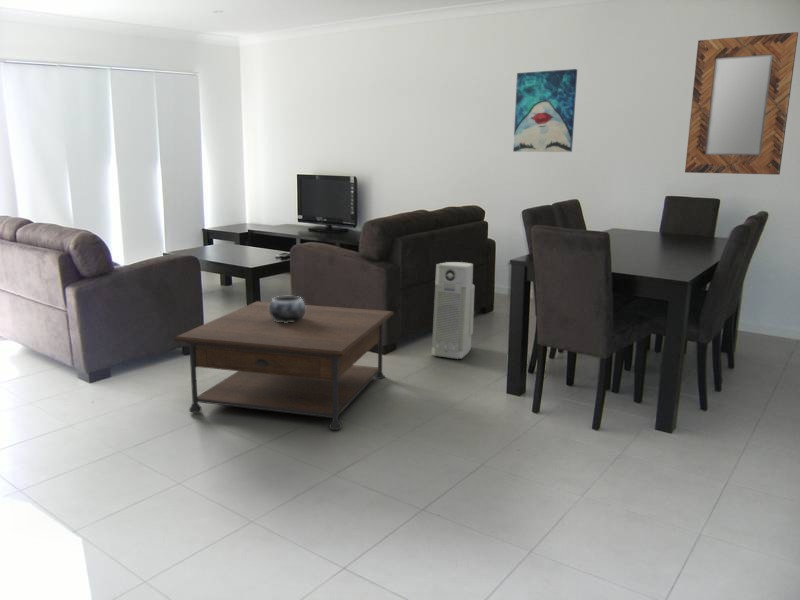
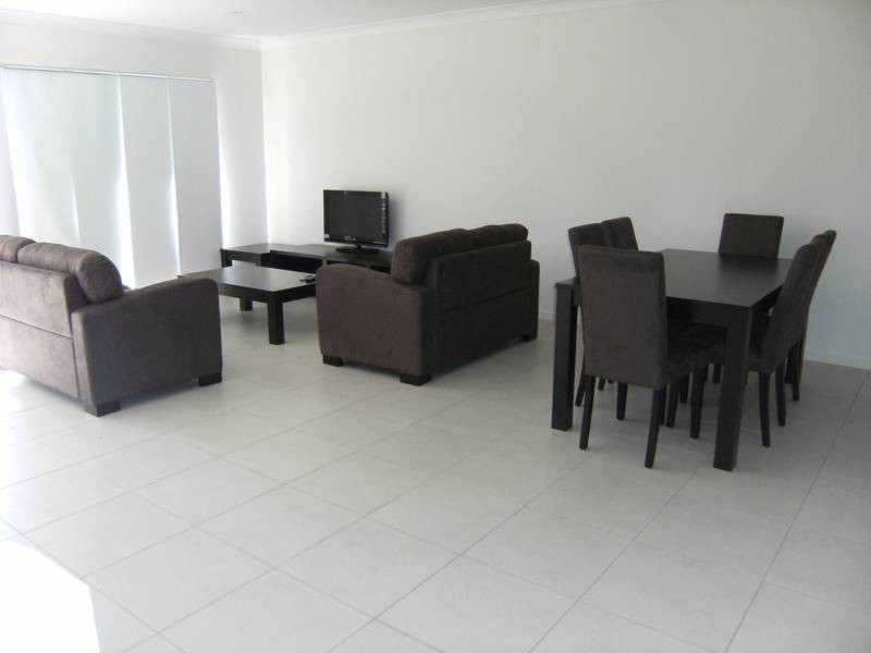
- coffee table [172,300,395,431]
- wall art [512,68,578,153]
- home mirror [684,31,799,176]
- decorative bowl [269,295,306,323]
- air purifier [431,261,476,360]
